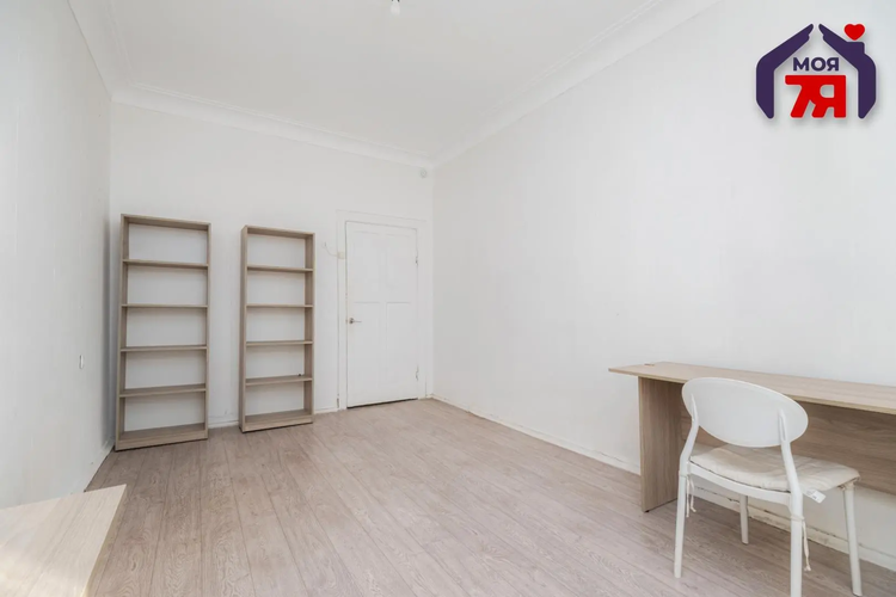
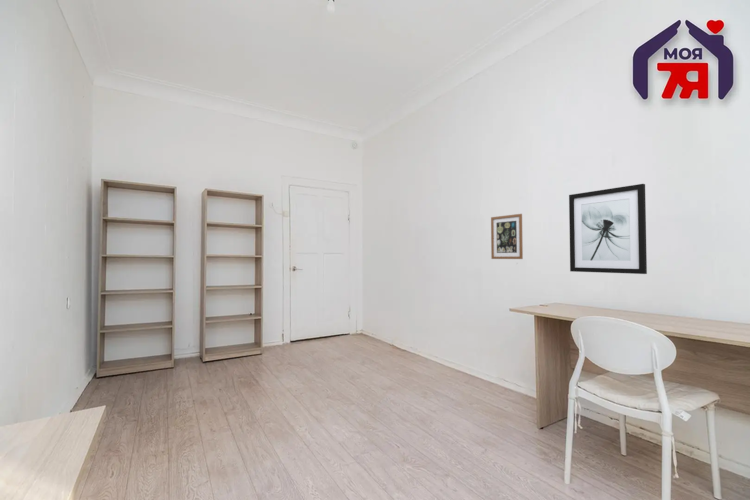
+ wall art [568,183,648,275]
+ wall art [490,213,524,260]
